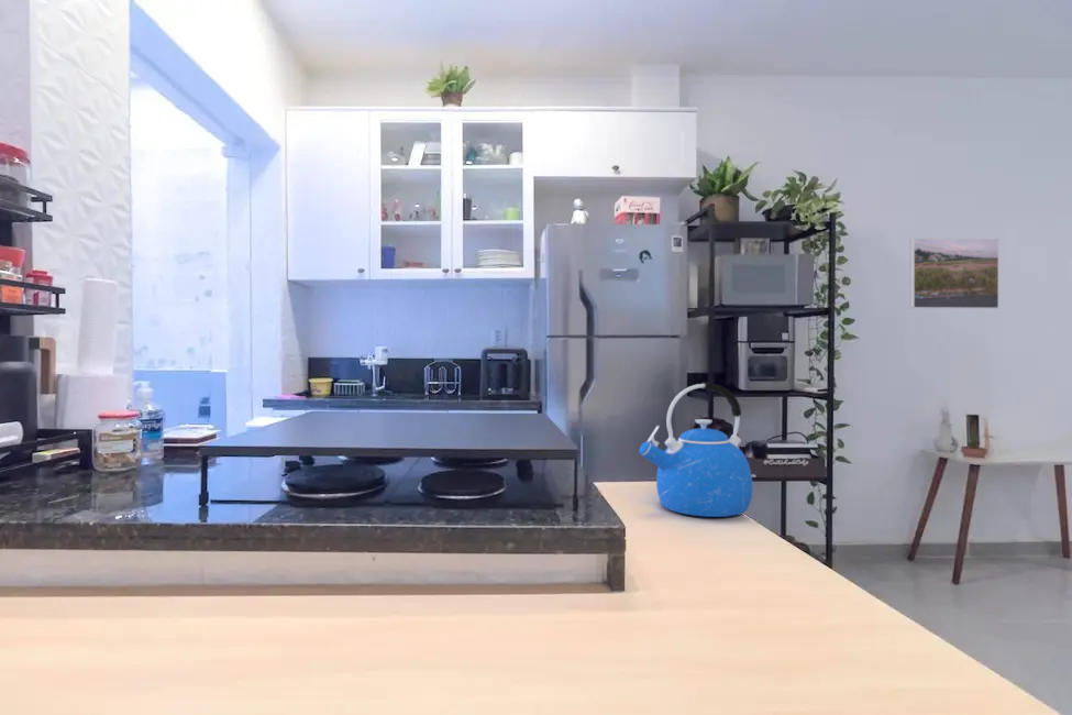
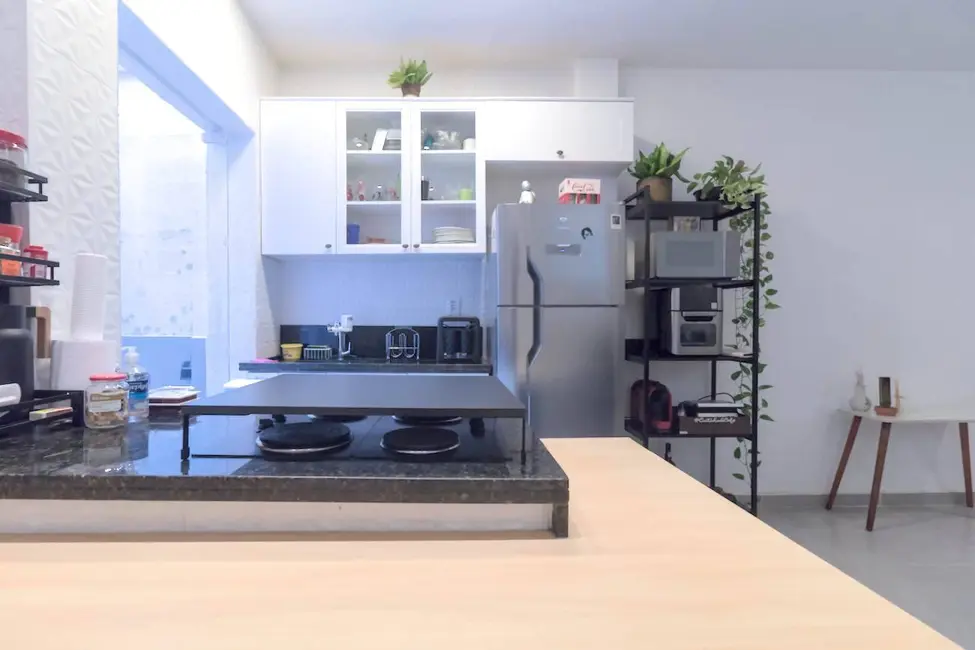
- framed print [909,237,999,310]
- kettle [638,381,753,518]
